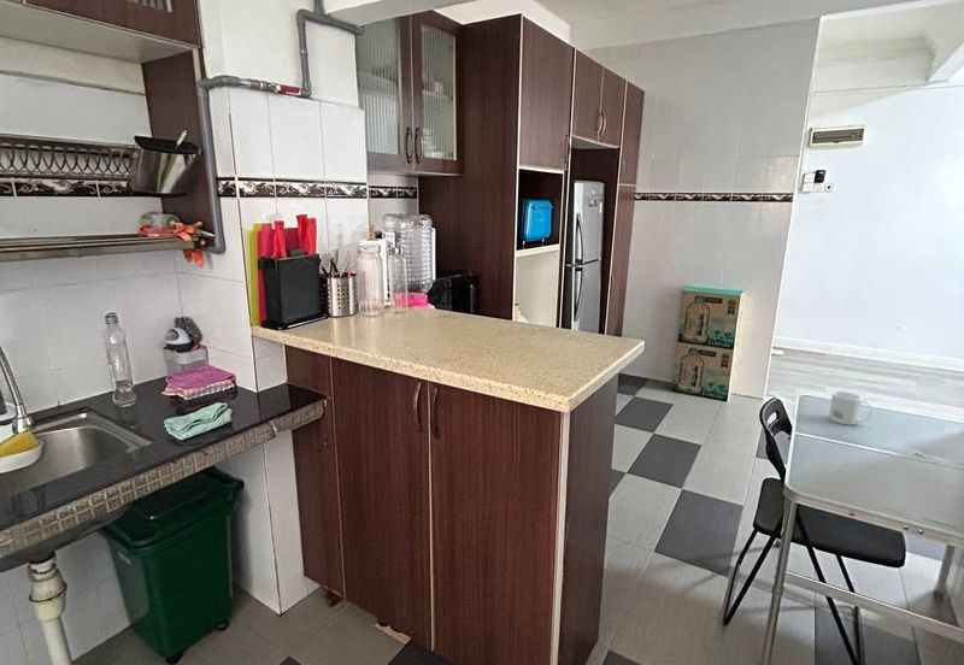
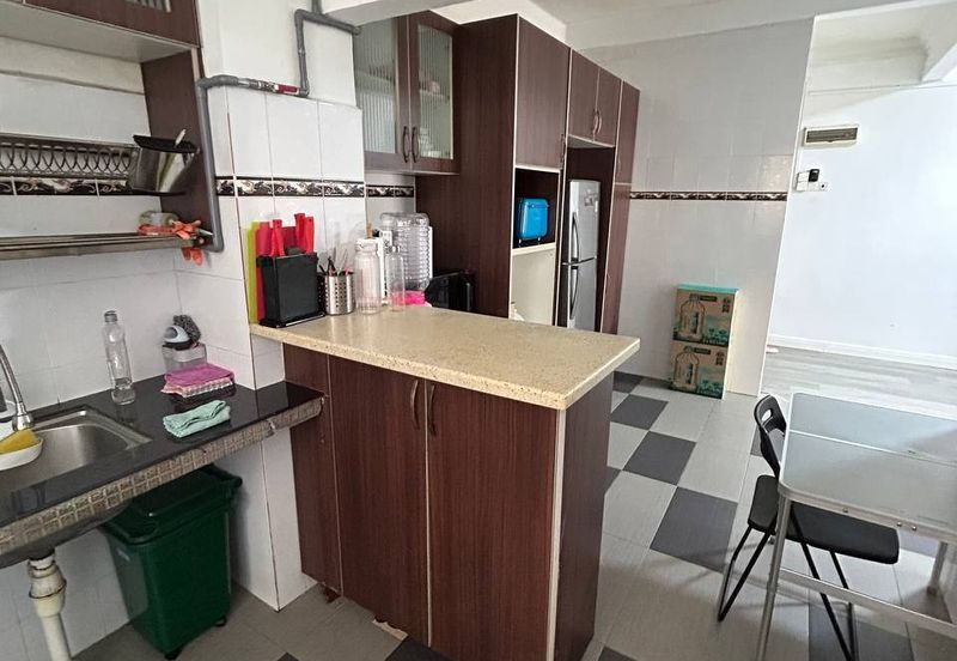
- mug [828,390,874,426]
